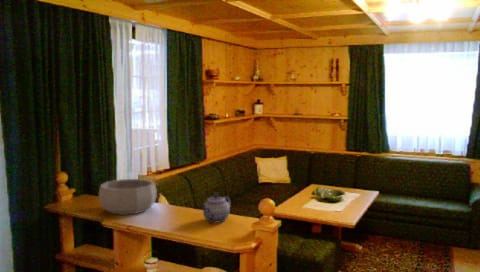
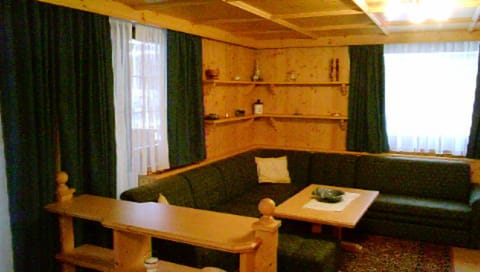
- teapot [200,193,232,223]
- decorative bowl [98,178,158,216]
